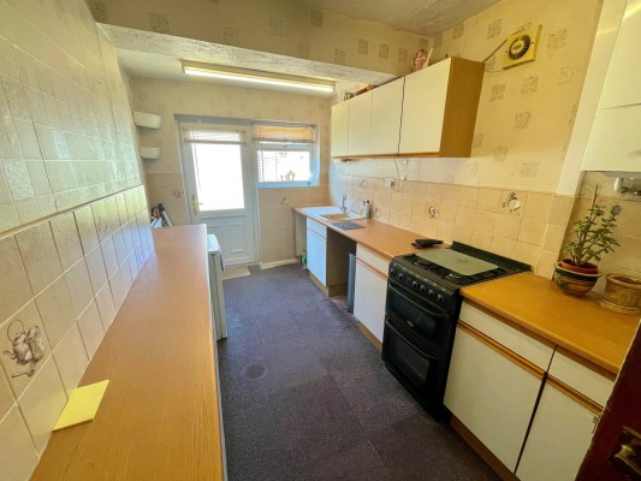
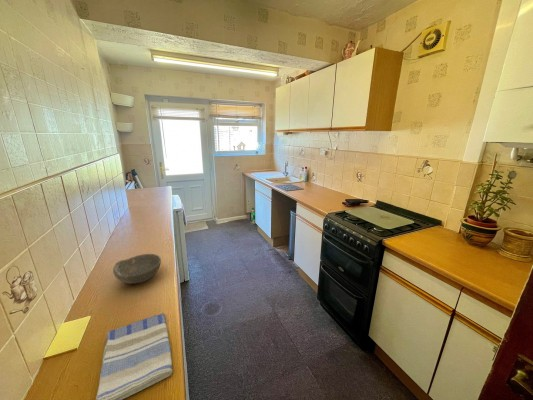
+ dish towel [95,313,173,400]
+ bowl [112,253,162,284]
